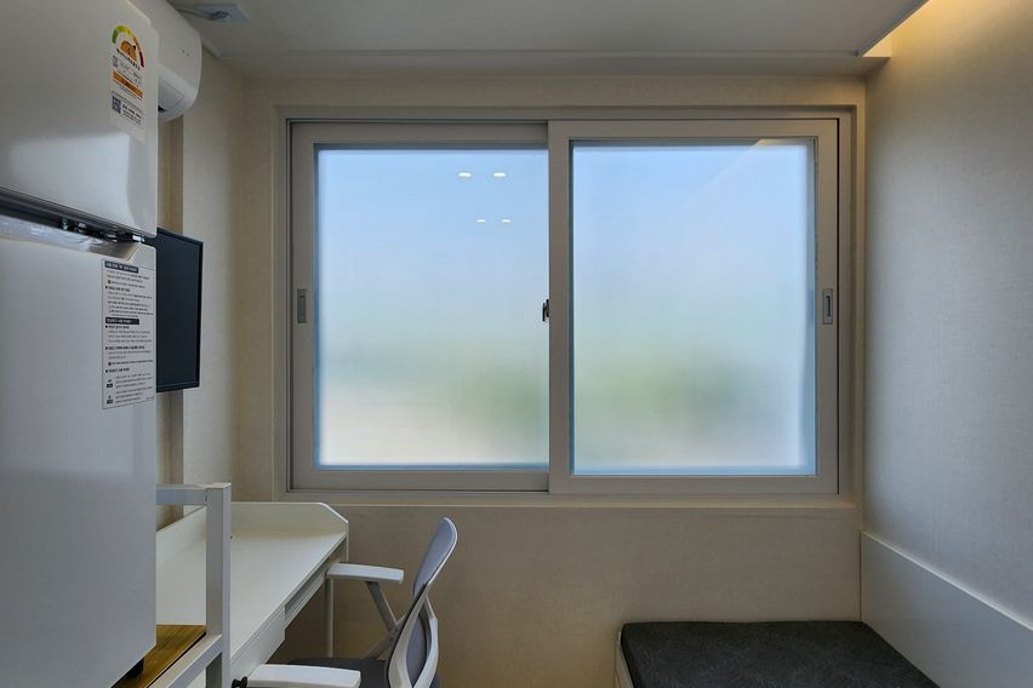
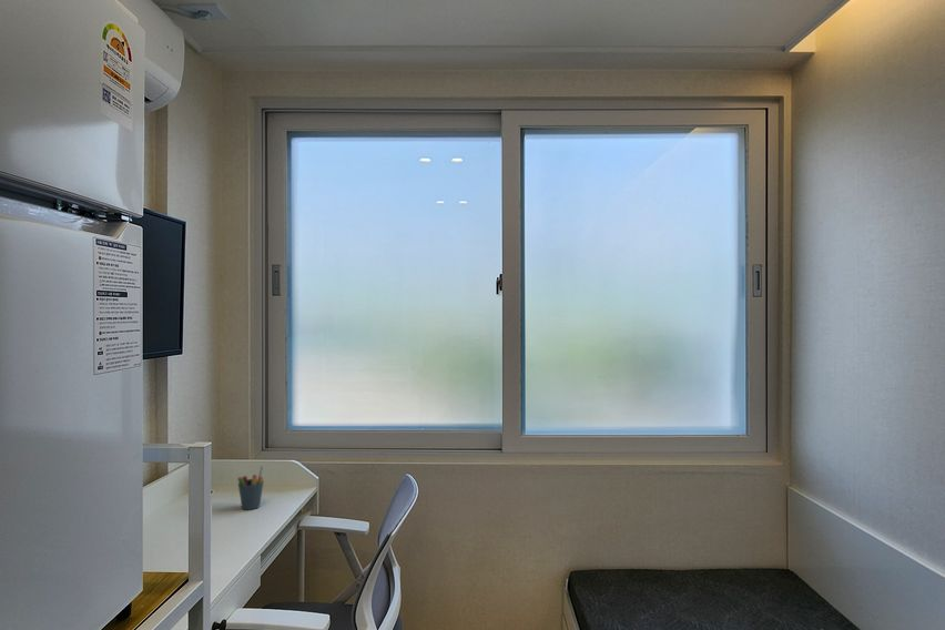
+ pen holder [236,465,265,511]
